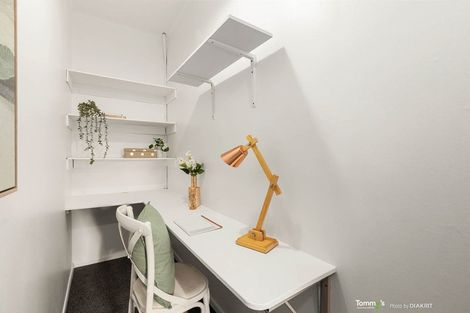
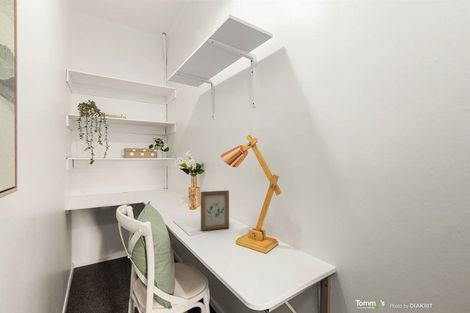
+ picture frame [200,189,230,232]
